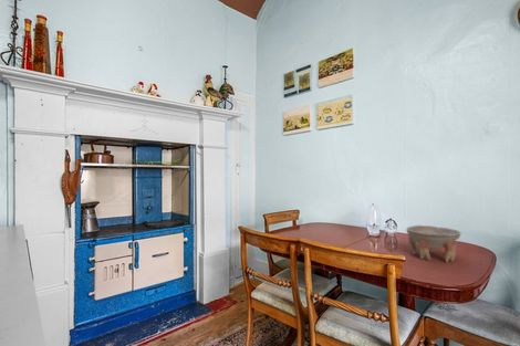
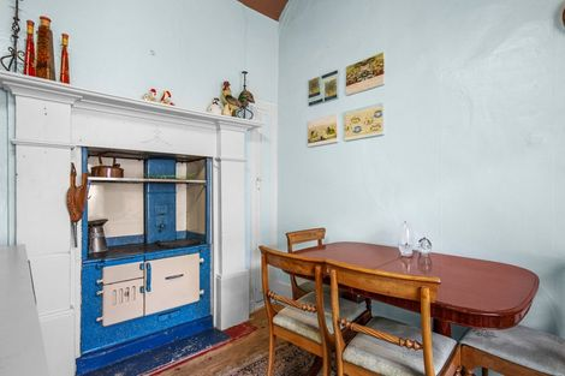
- bowl [405,224,462,263]
